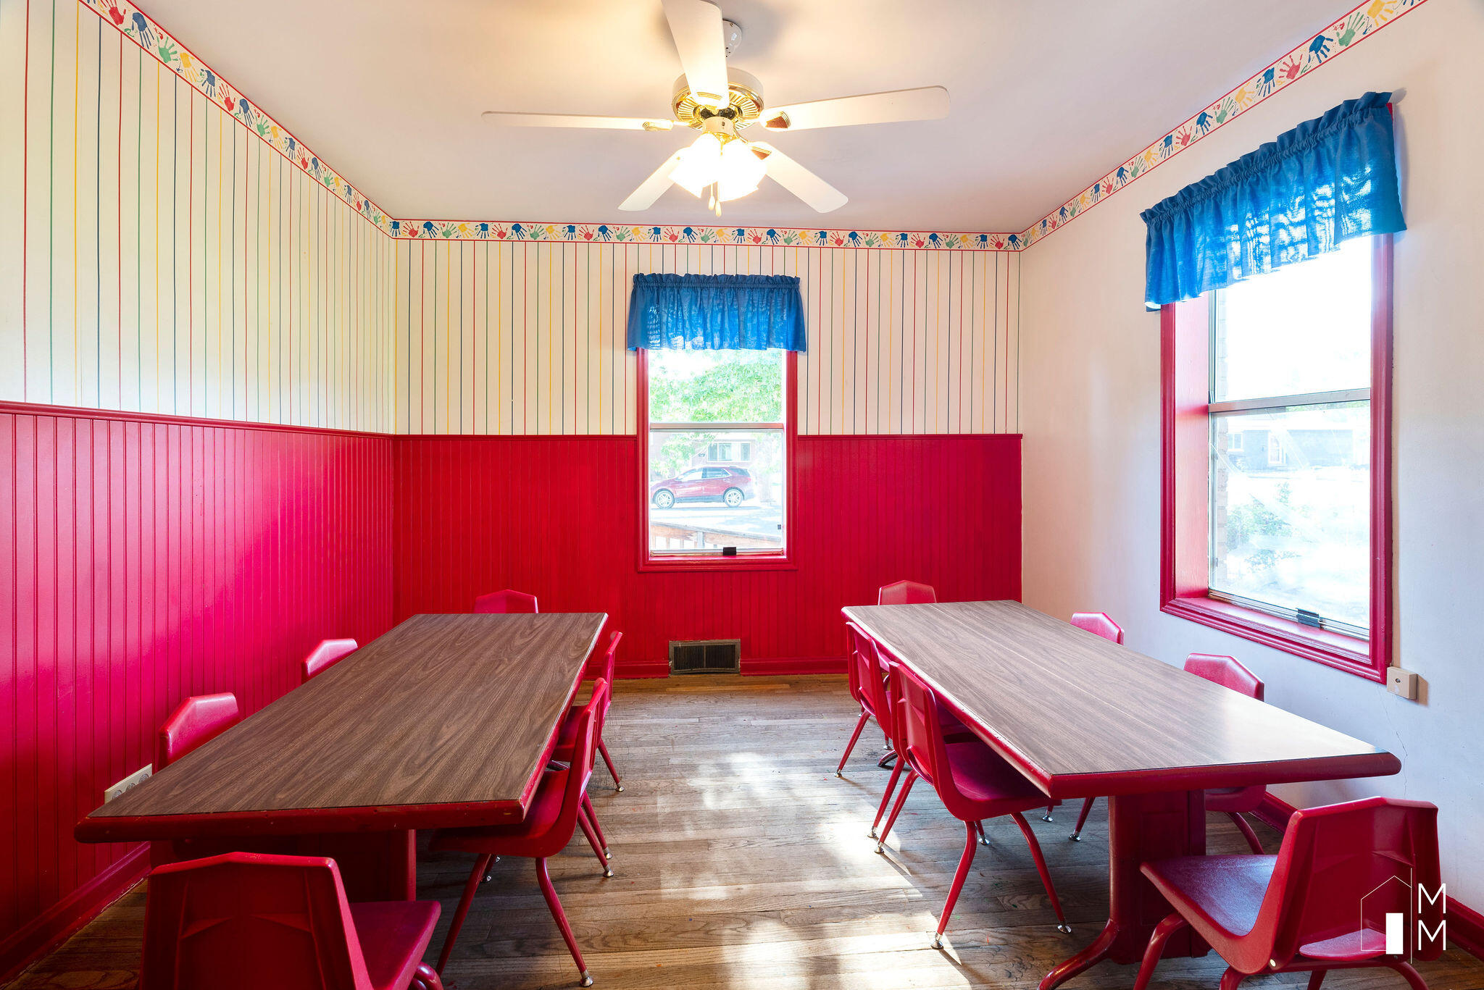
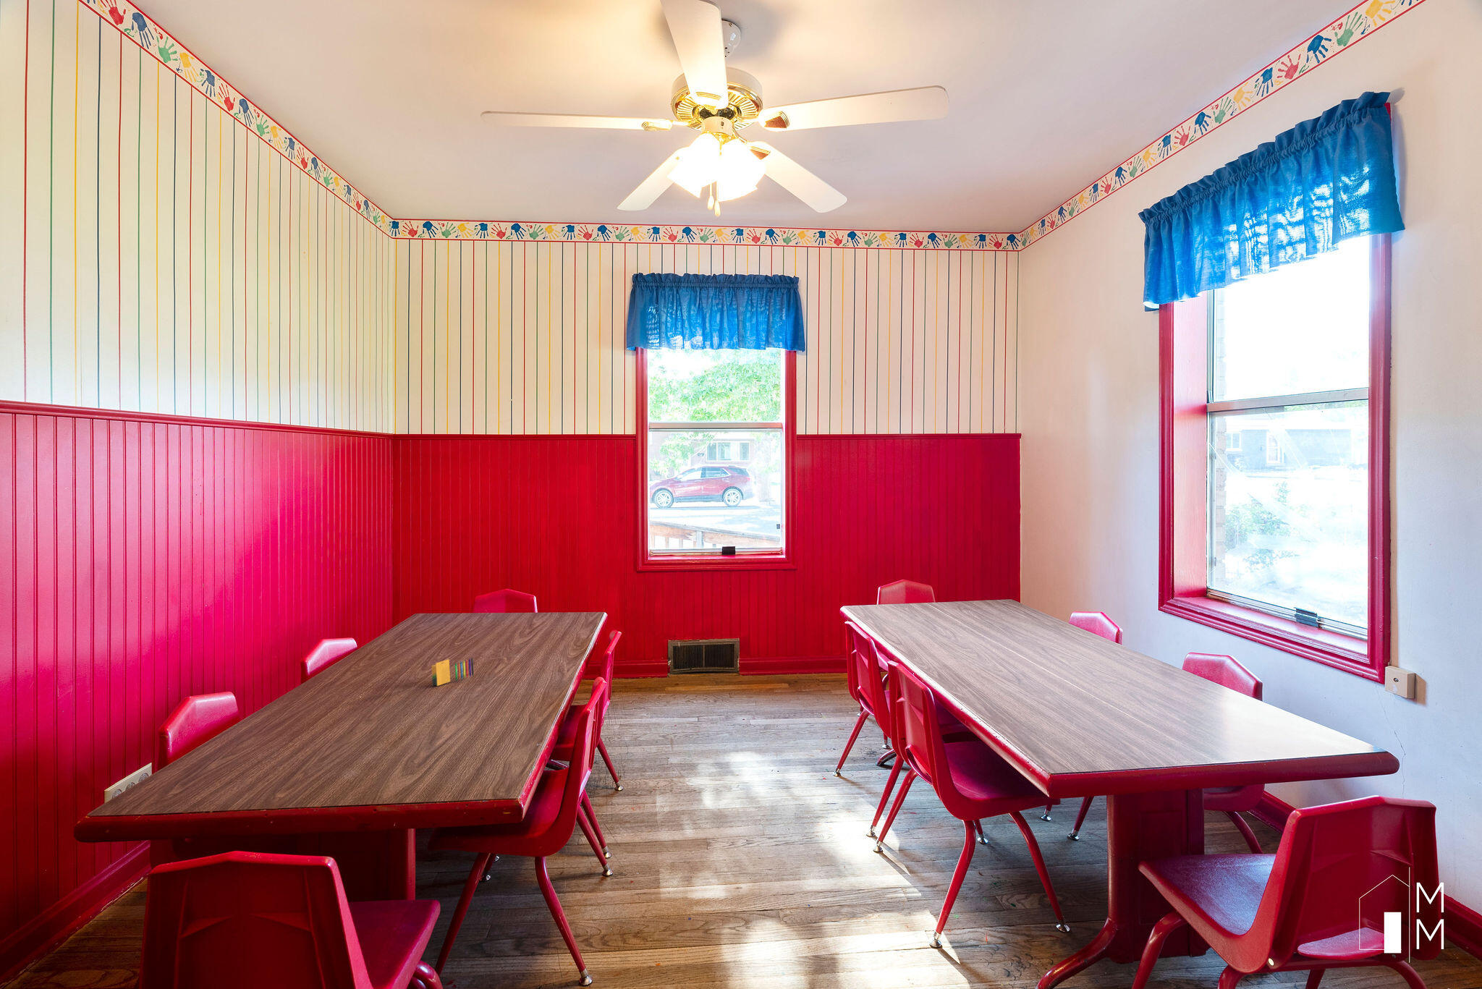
+ crayon [430,658,475,687]
